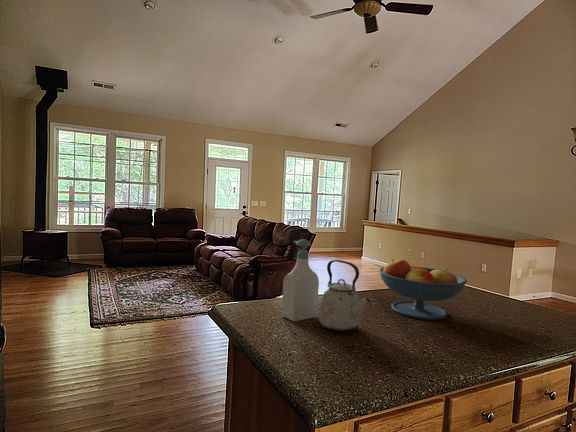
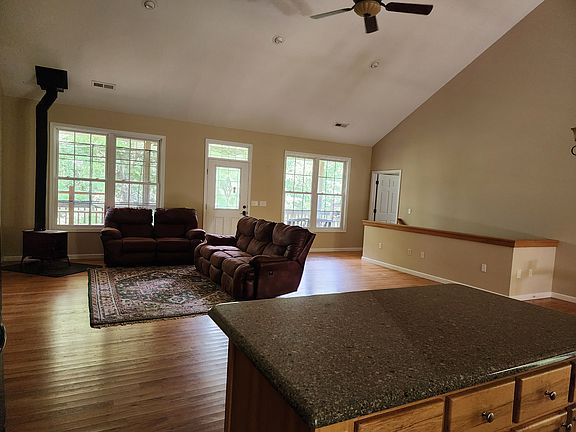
- soap bottle [280,238,320,322]
- fruit bowl [378,258,468,321]
- kettle [318,259,371,333]
